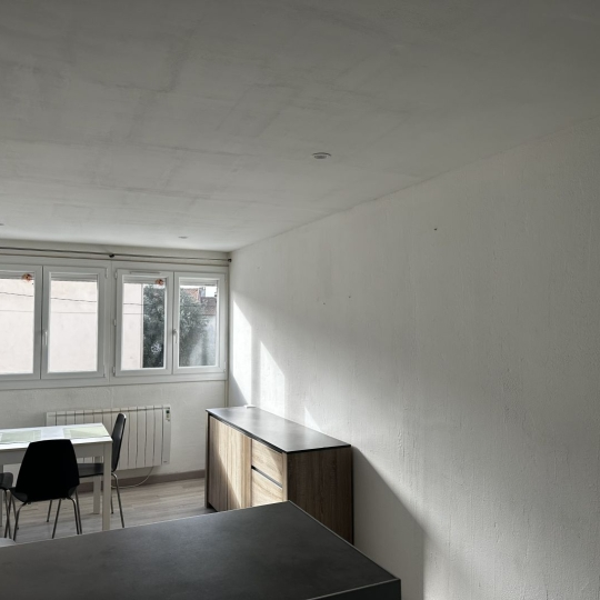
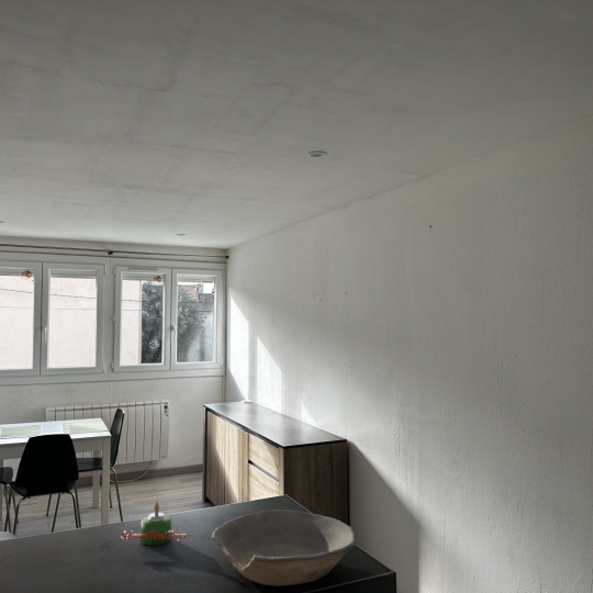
+ candle [120,500,188,546]
+ bowl [211,508,357,588]
